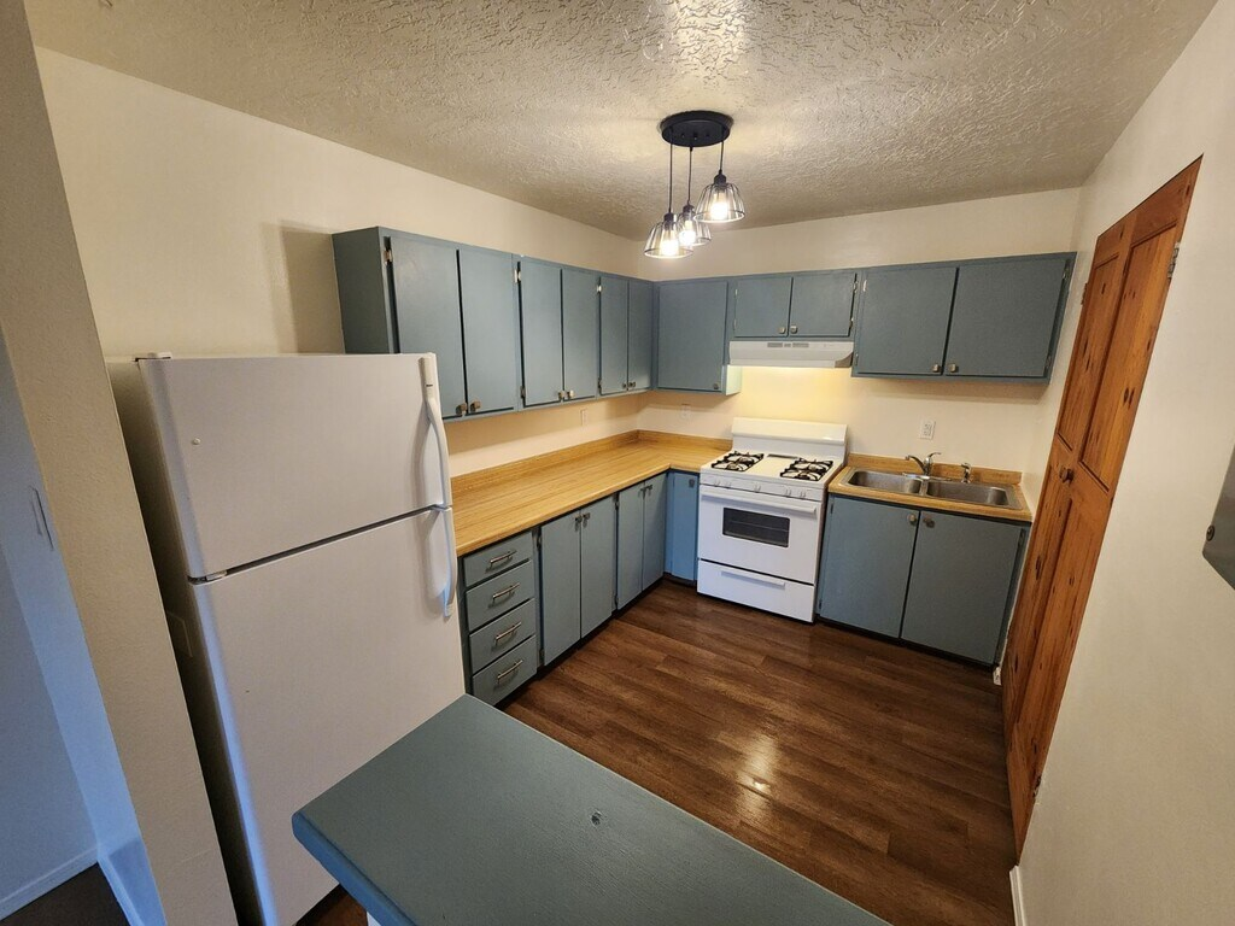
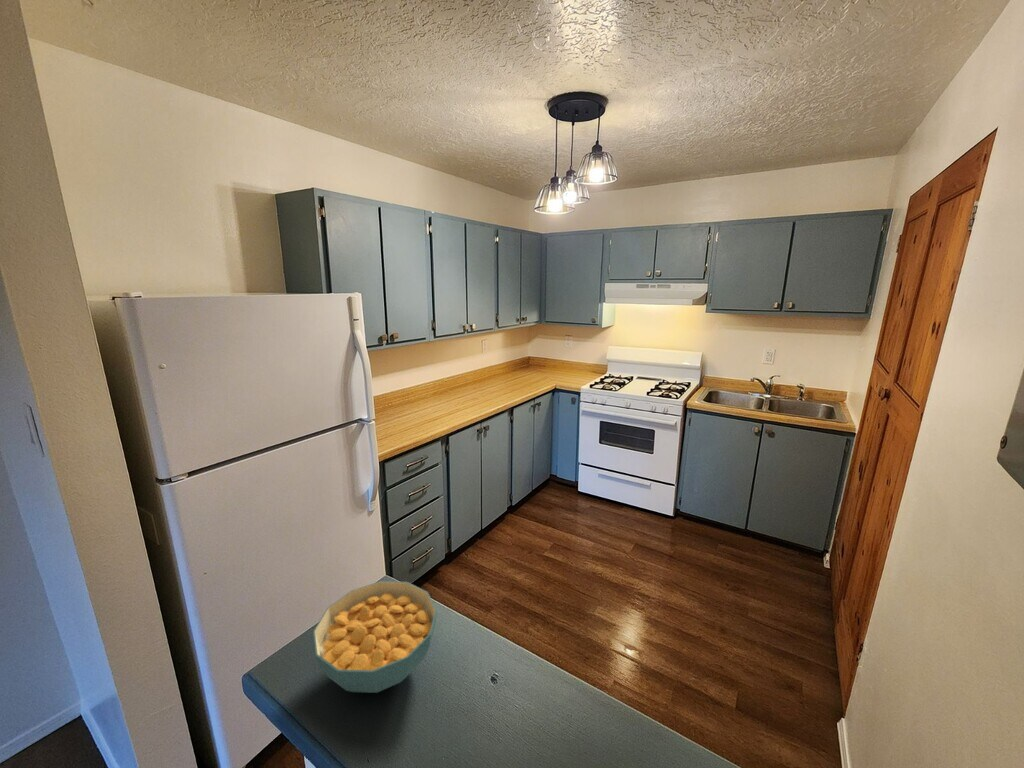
+ cereal bowl [312,580,438,694]
